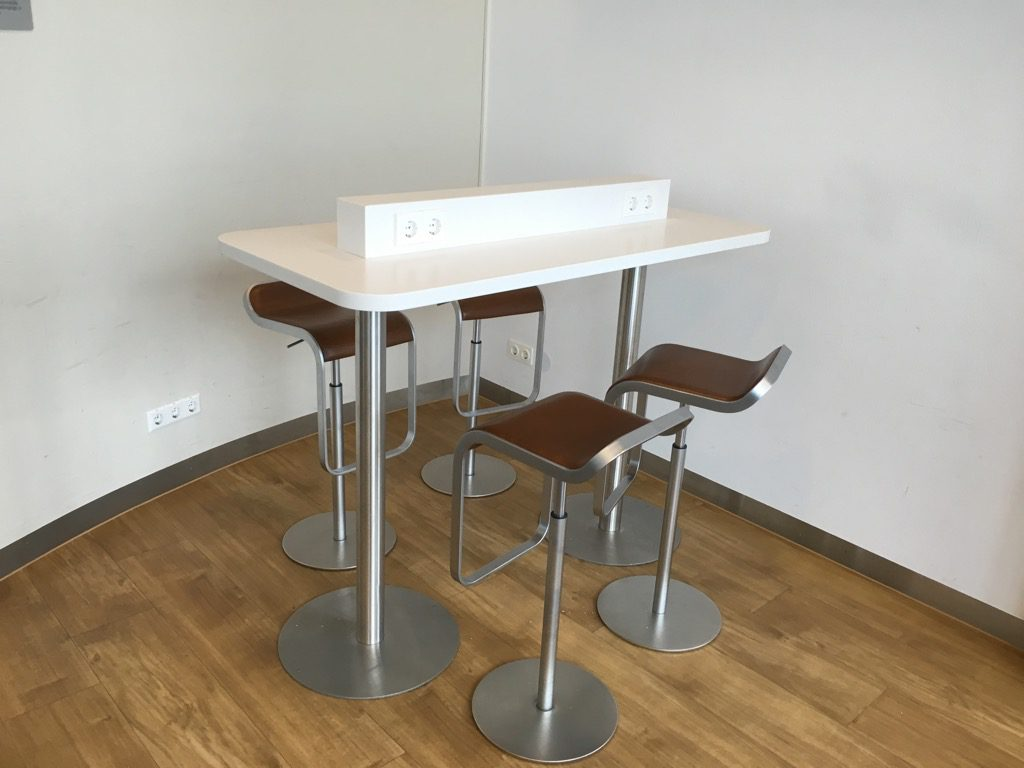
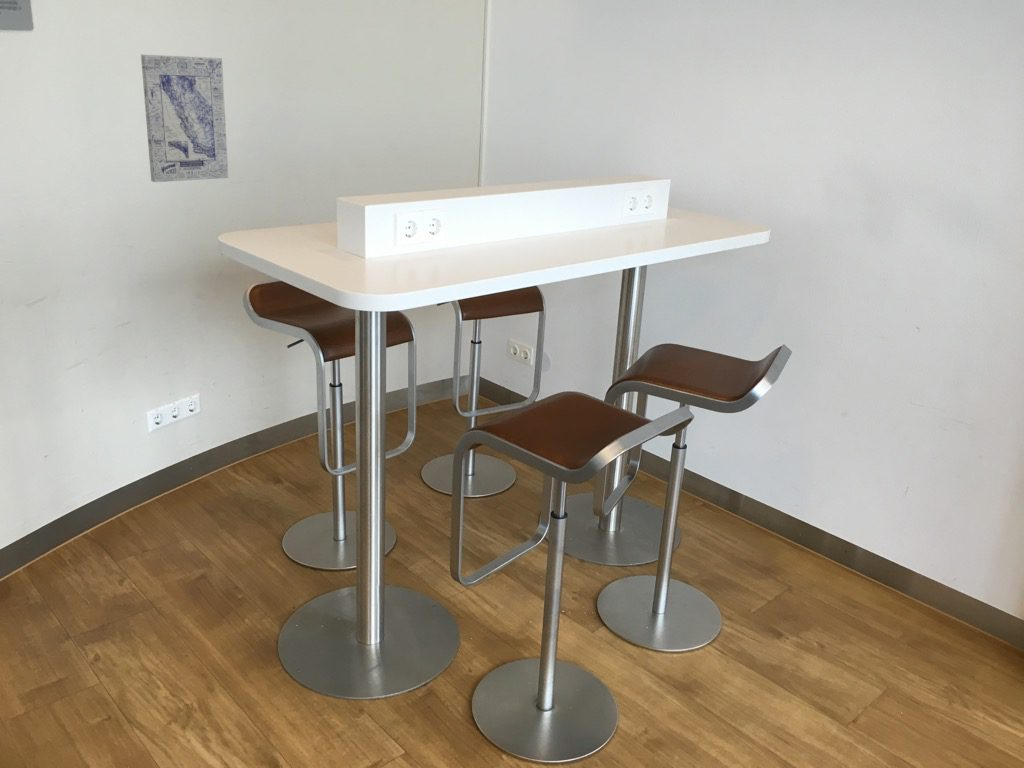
+ wall art [140,54,229,183]
